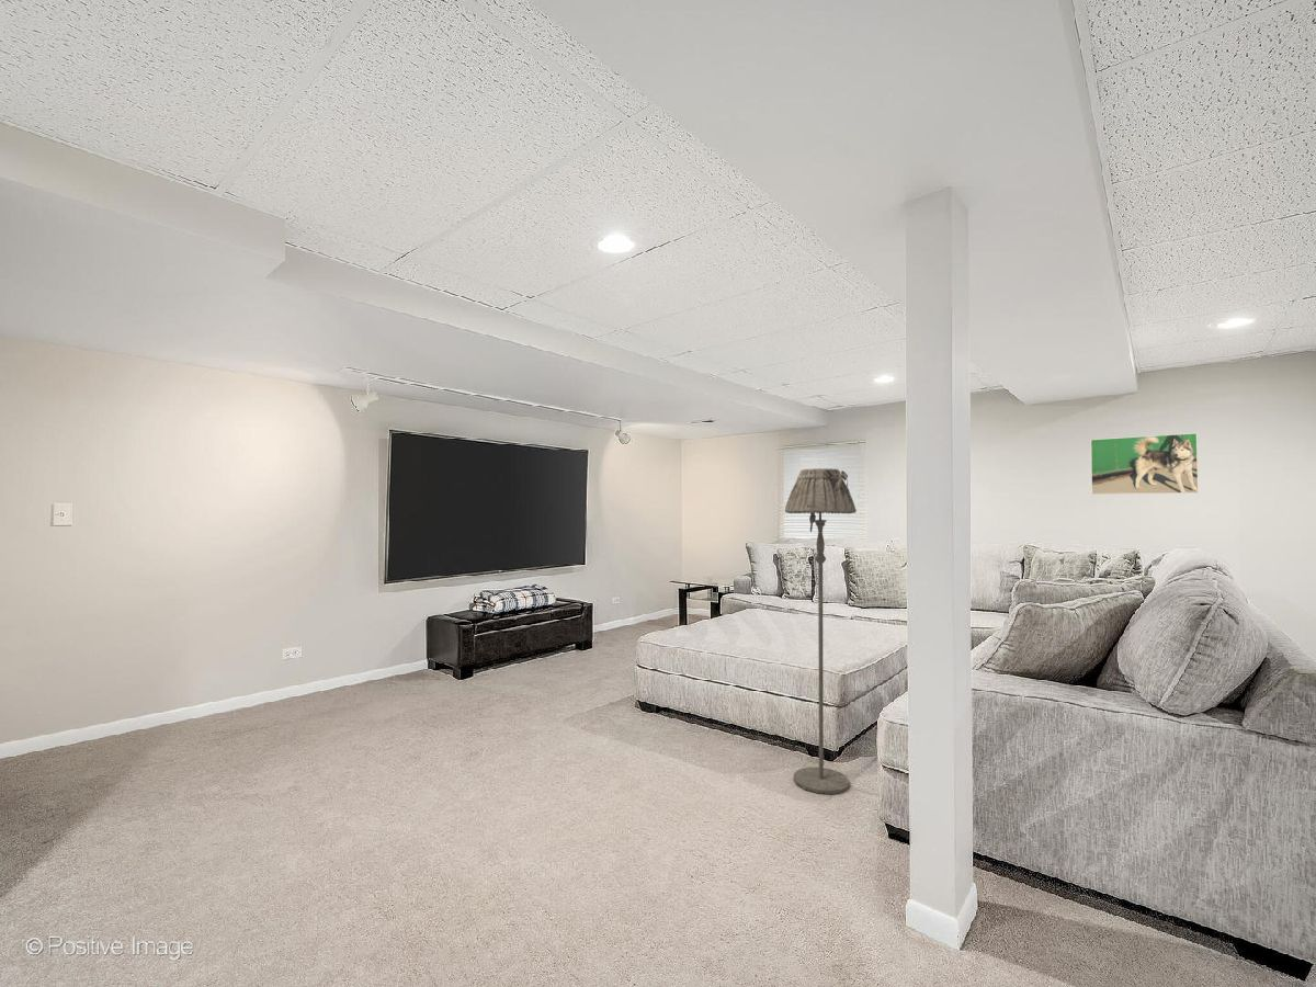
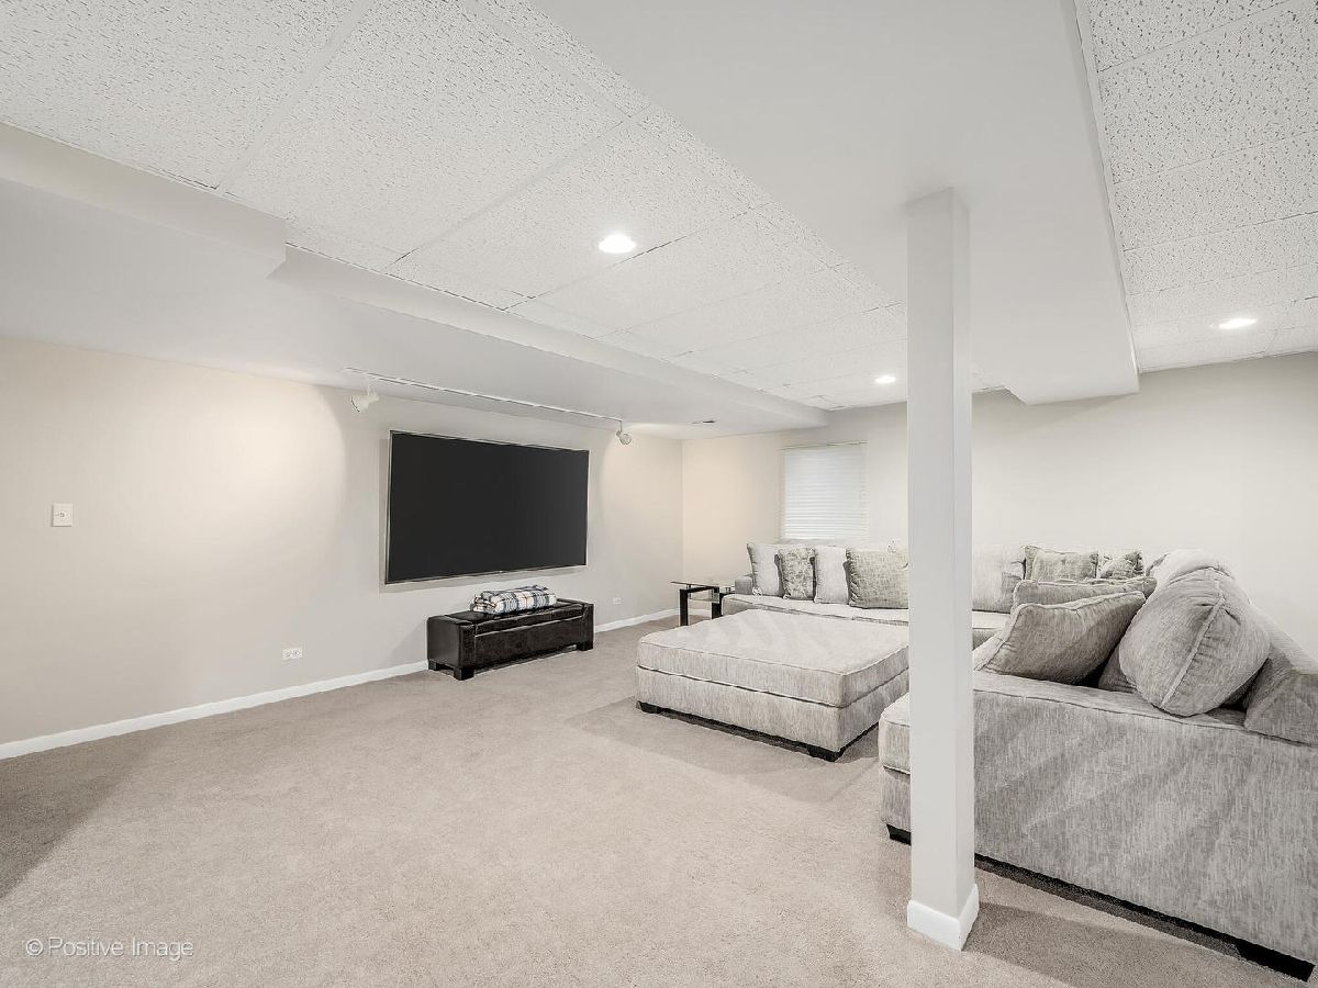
- floor lamp [784,467,858,795]
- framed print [1090,432,1200,496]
